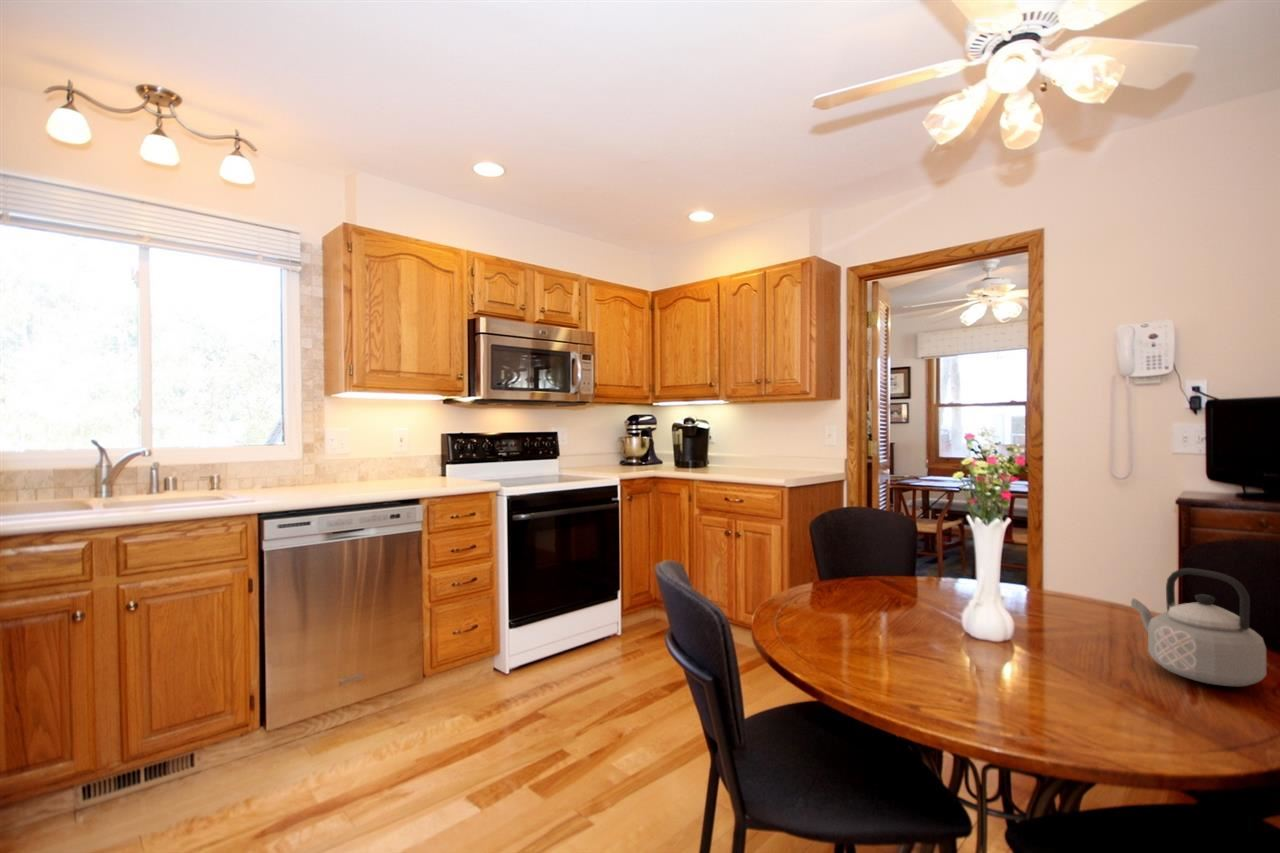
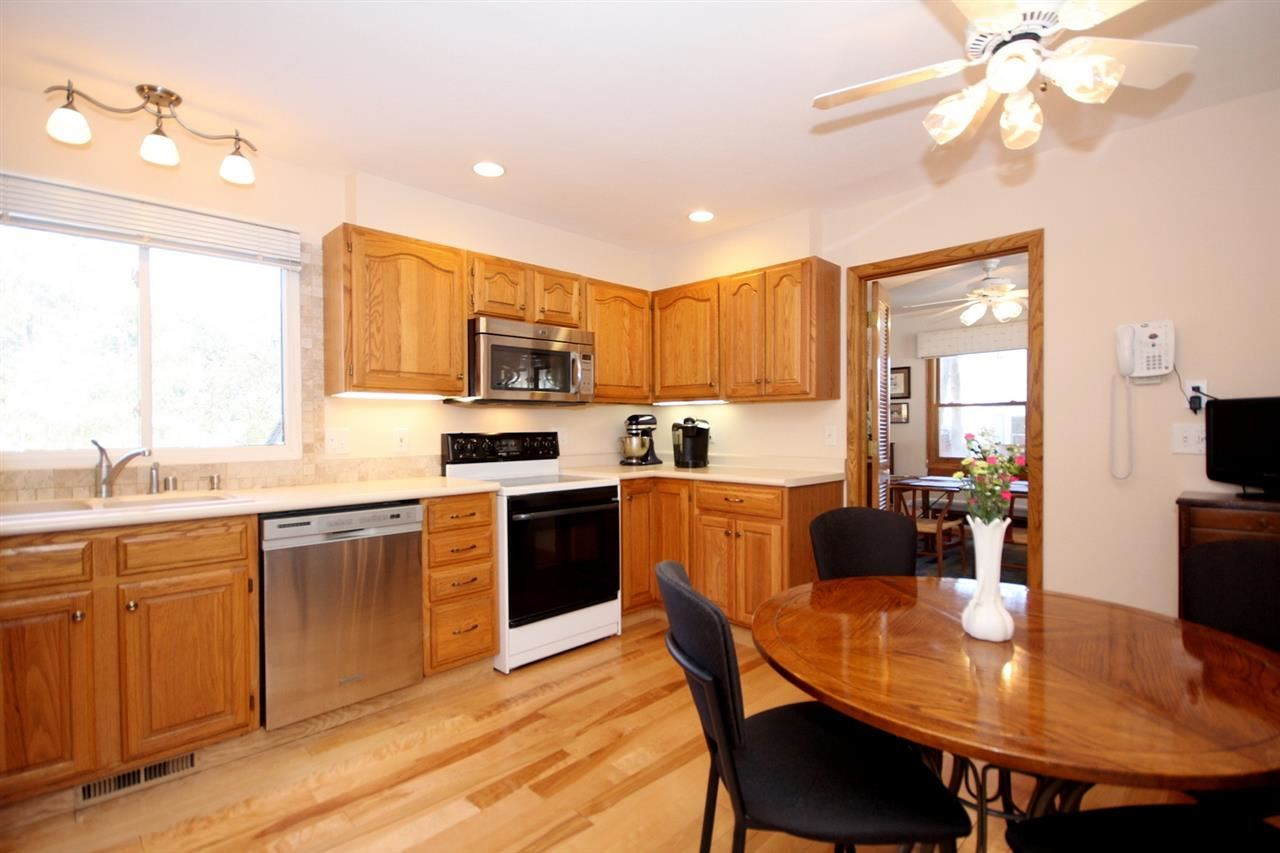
- teapot [1130,567,1267,687]
